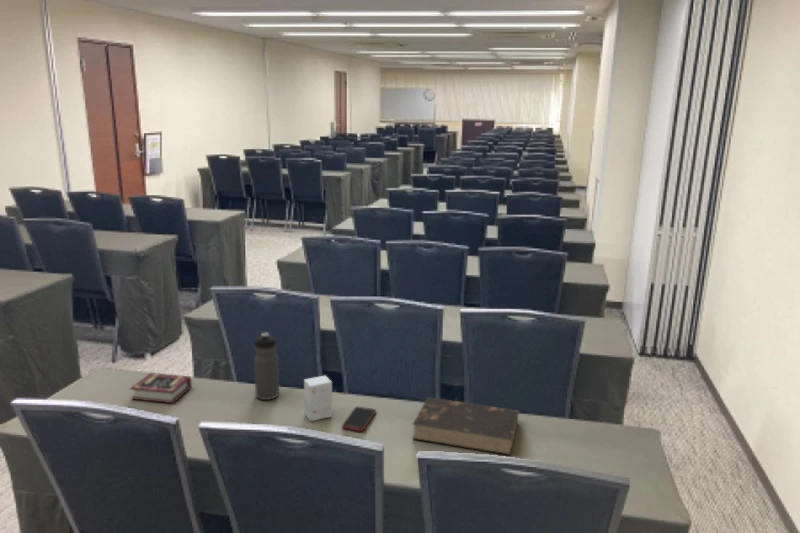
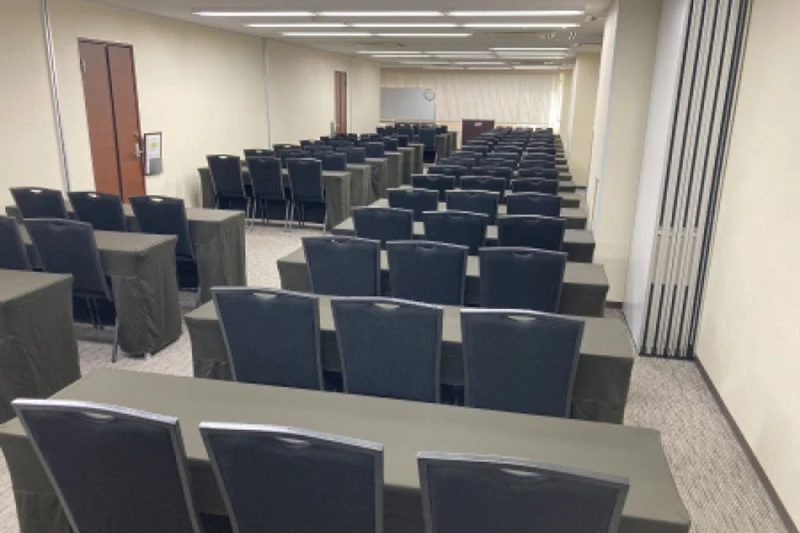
- book [411,396,520,456]
- cell phone [341,406,377,432]
- book [129,372,193,404]
- water bottle [253,332,280,401]
- small box [303,374,333,422]
